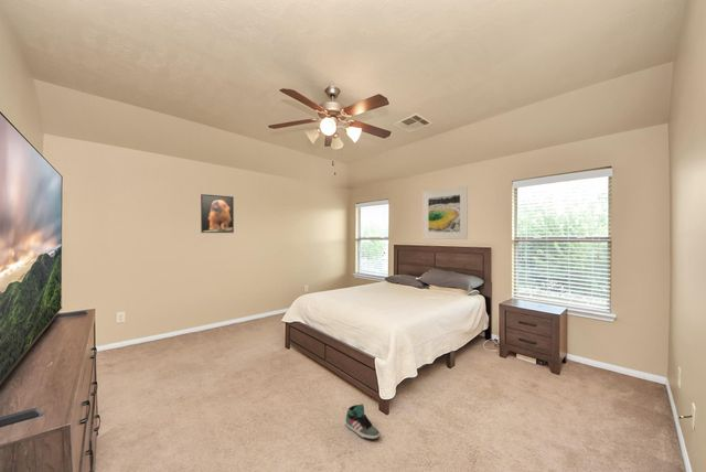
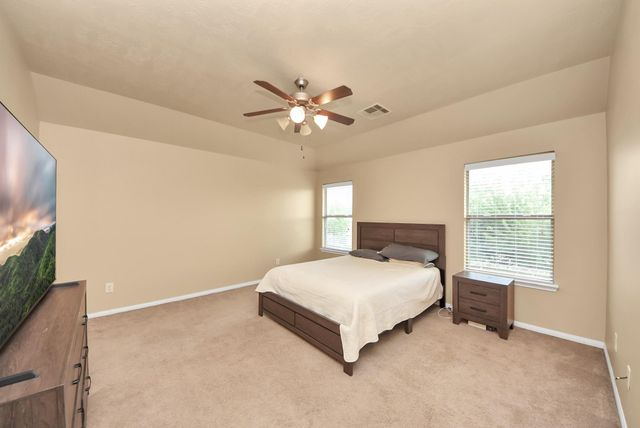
- sneaker [344,403,381,441]
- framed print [421,185,469,240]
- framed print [200,193,235,234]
